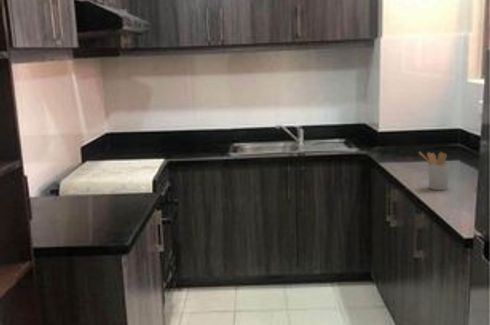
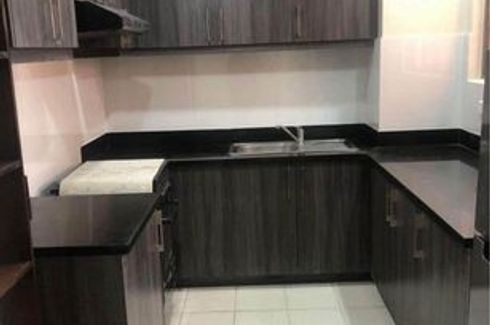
- utensil holder [418,151,451,191]
